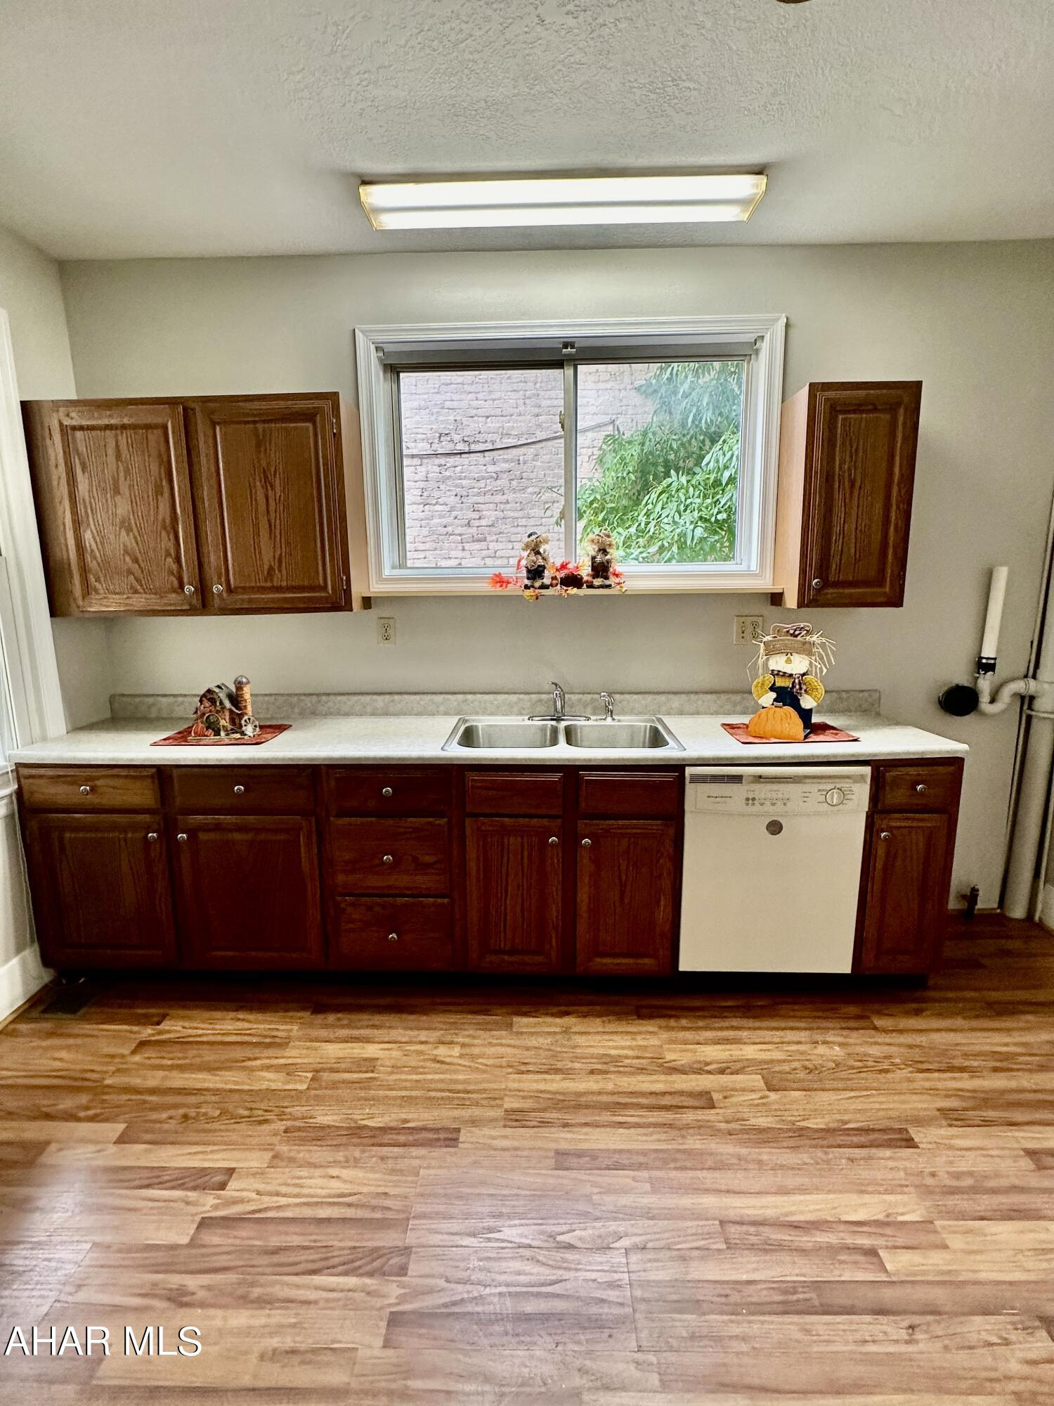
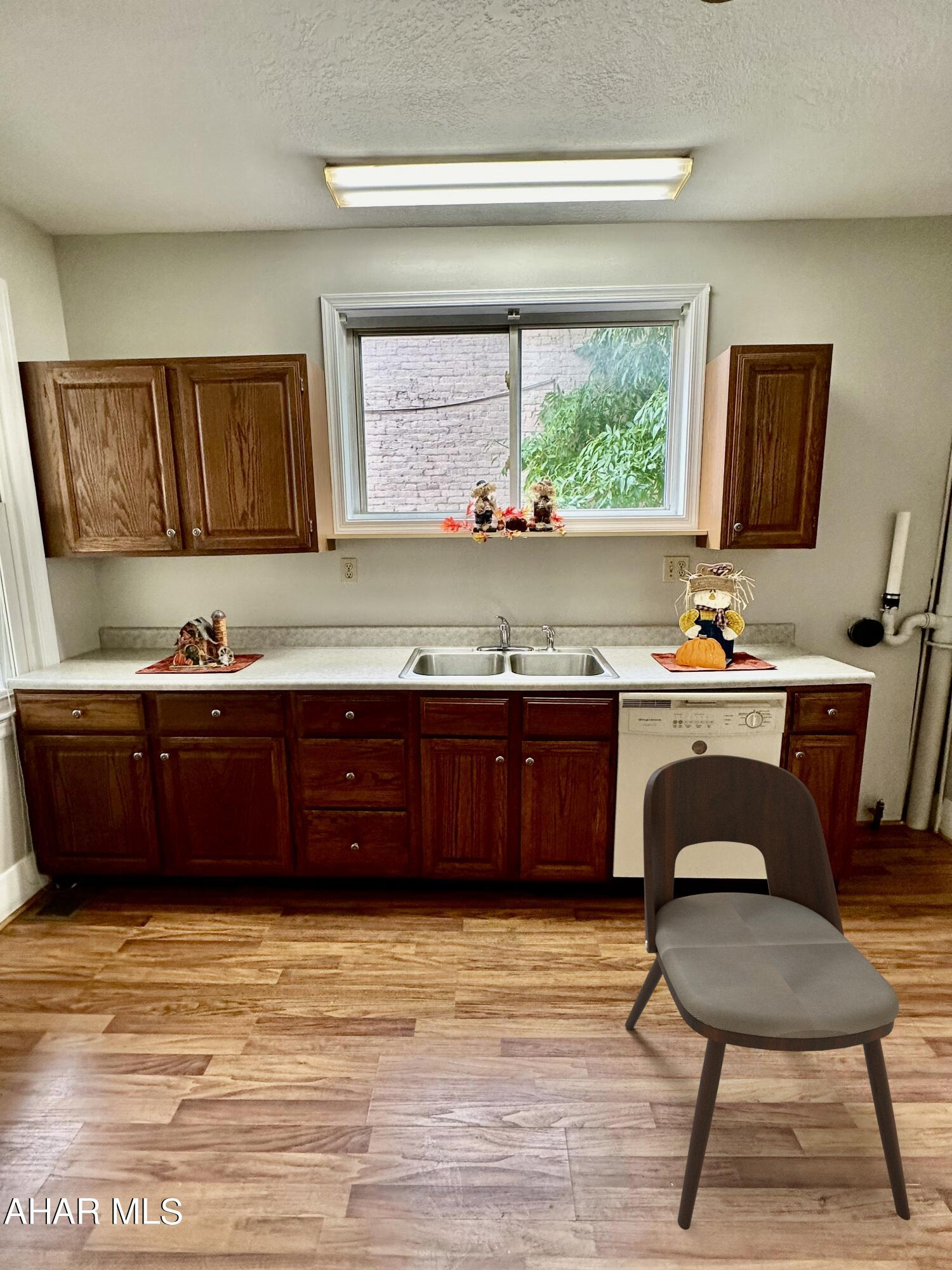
+ dining chair [625,754,911,1231]
